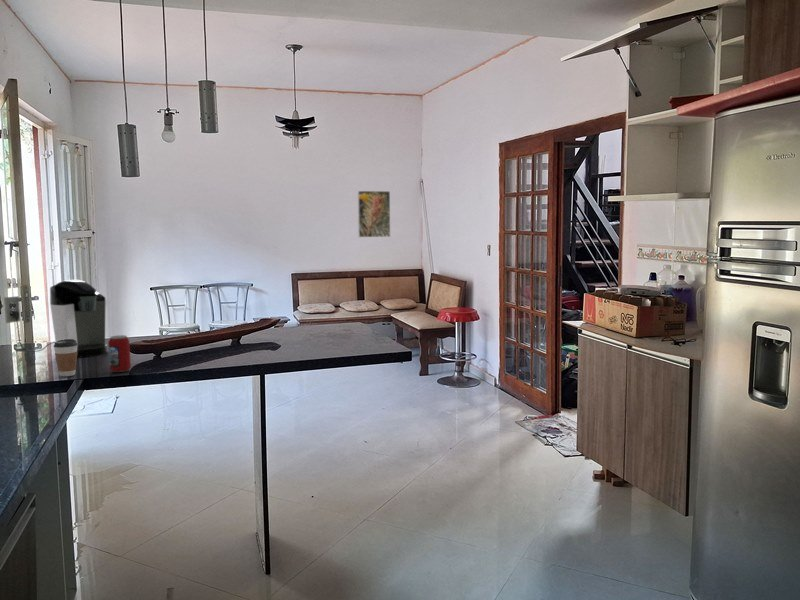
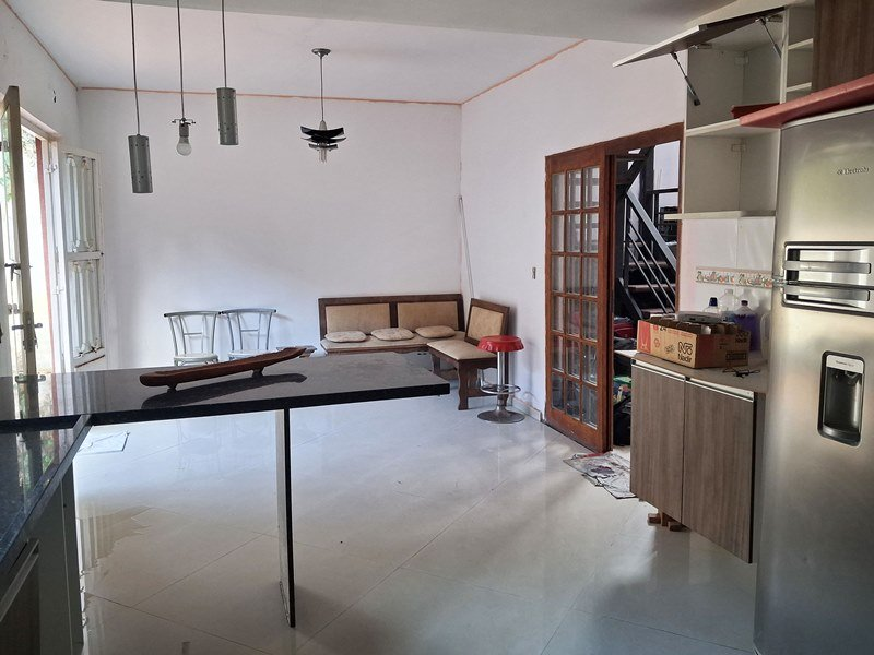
- coffee cup [53,339,78,377]
- beverage can [107,334,132,373]
- coffee maker [3,279,109,358]
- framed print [357,190,391,238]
